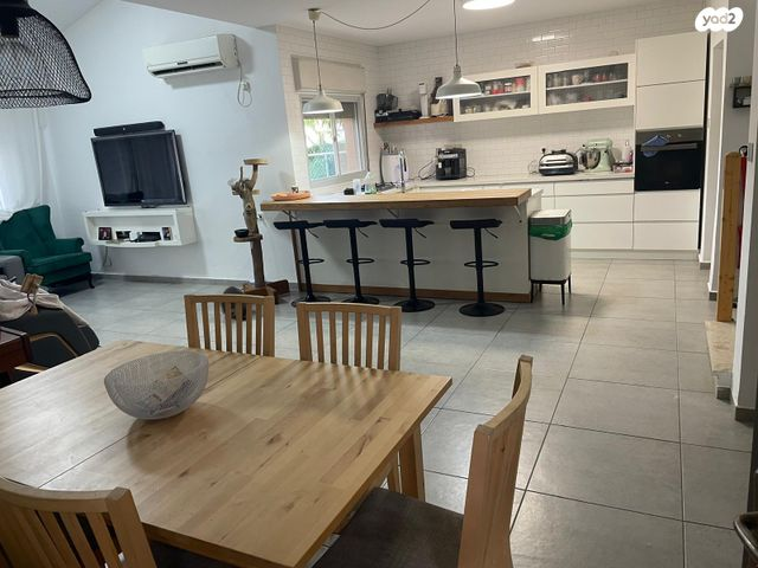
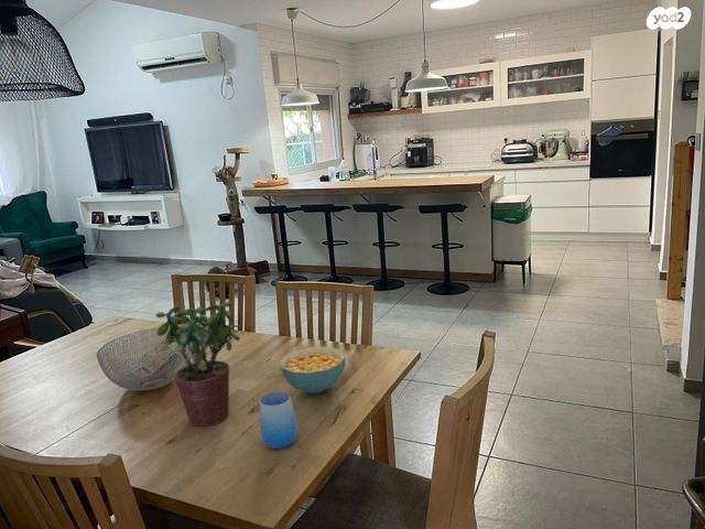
+ cup [259,391,299,450]
+ potted plant [155,301,241,428]
+ cereal bowl [279,346,347,395]
